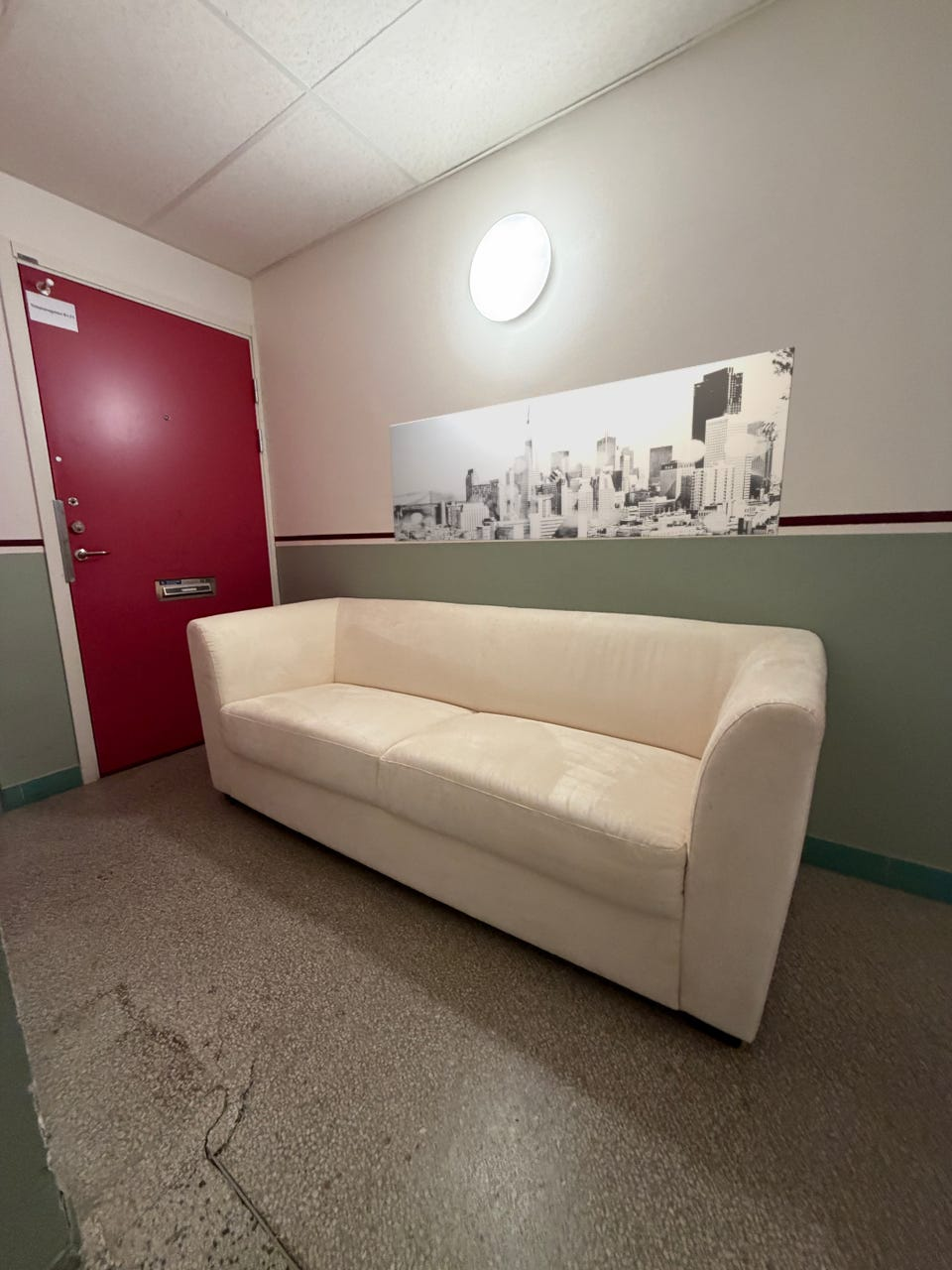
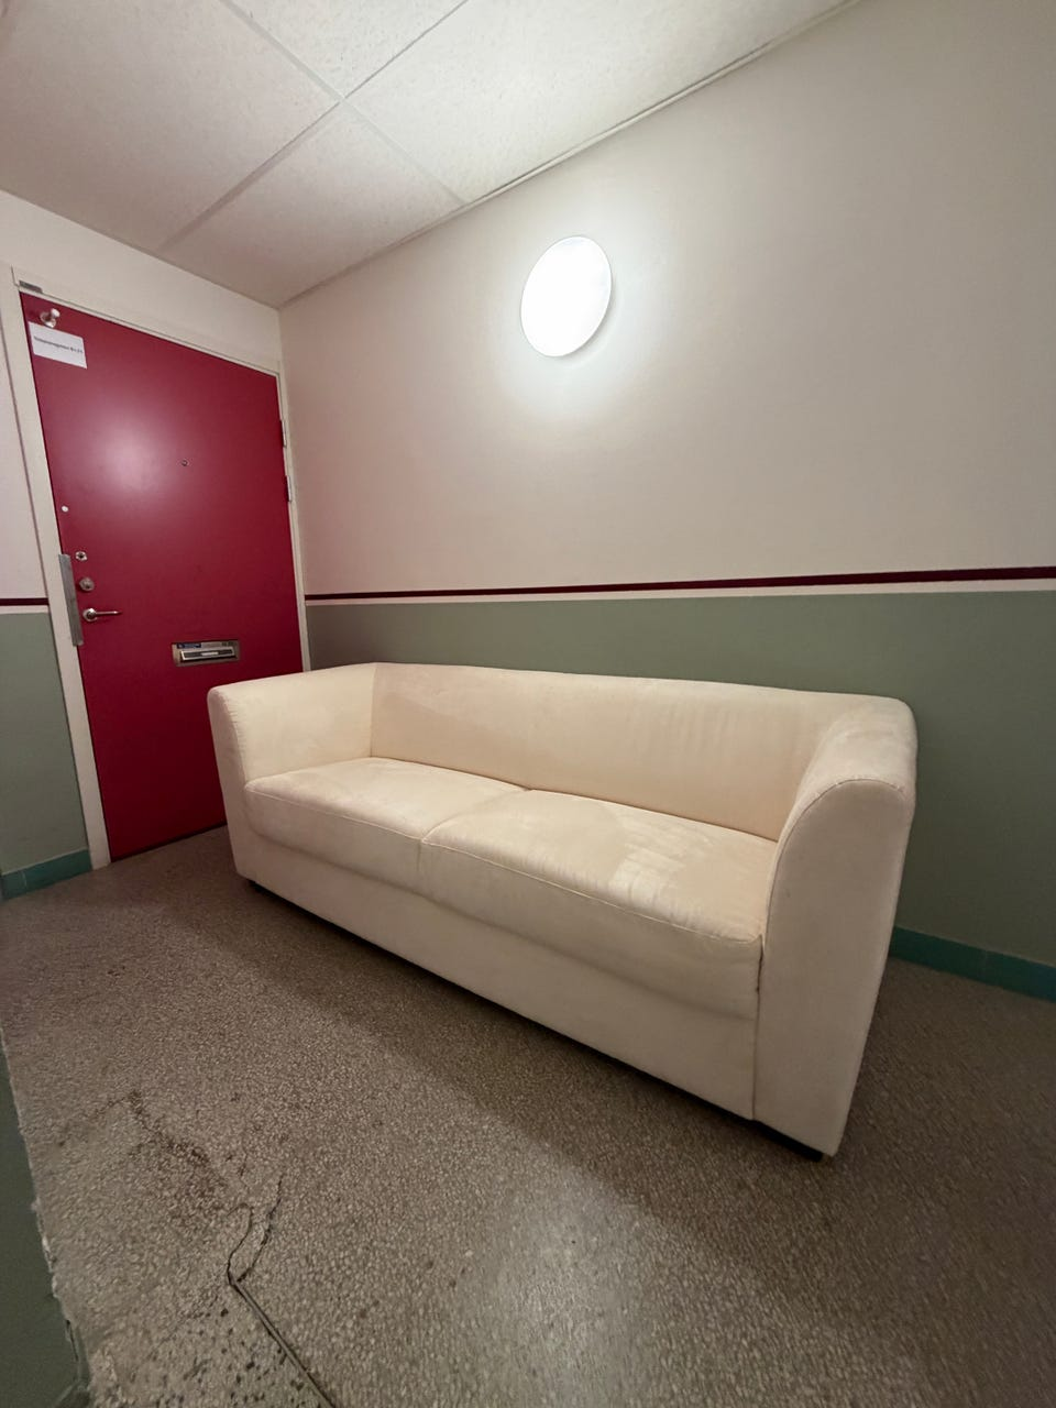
- wall art [389,346,796,543]
